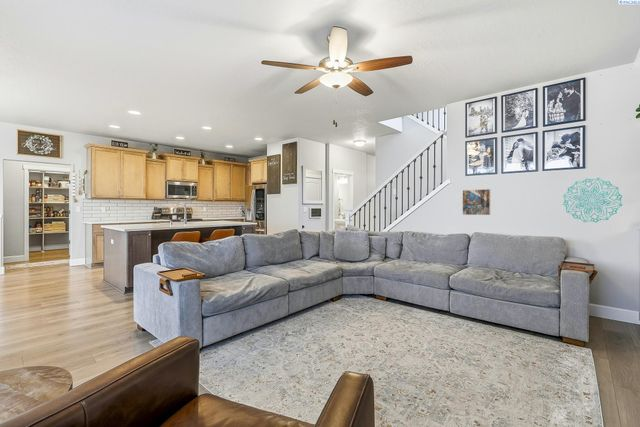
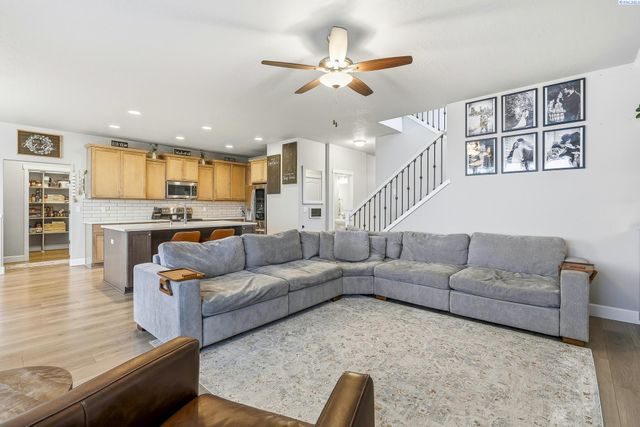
- wall decoration [562,177,623,223]
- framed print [461,188,492,216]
